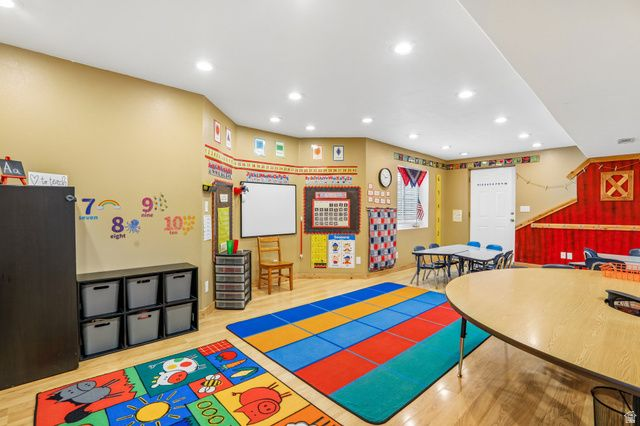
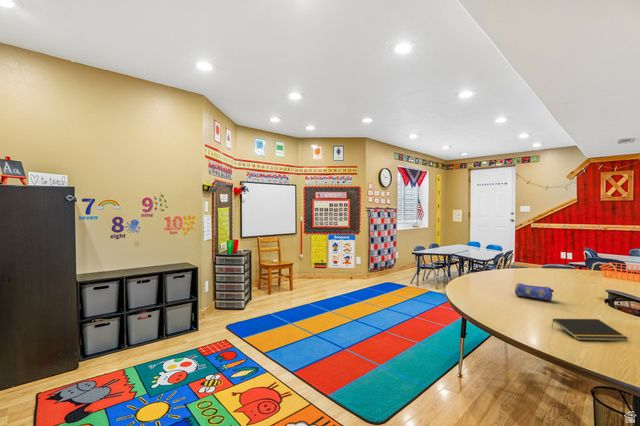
+ notepad [551,318,630,342]
+ pencil case [514,282,555,302]
